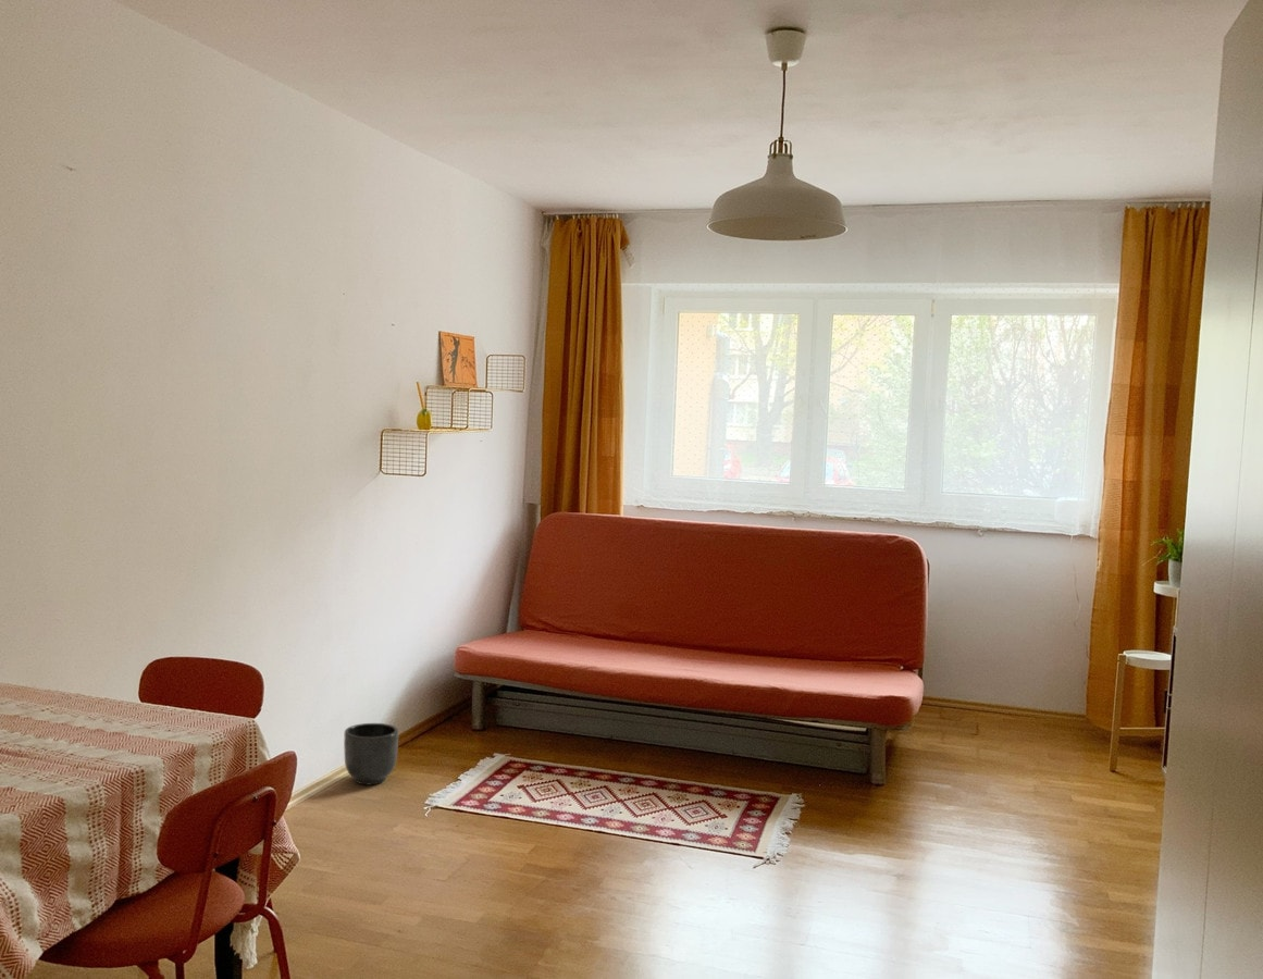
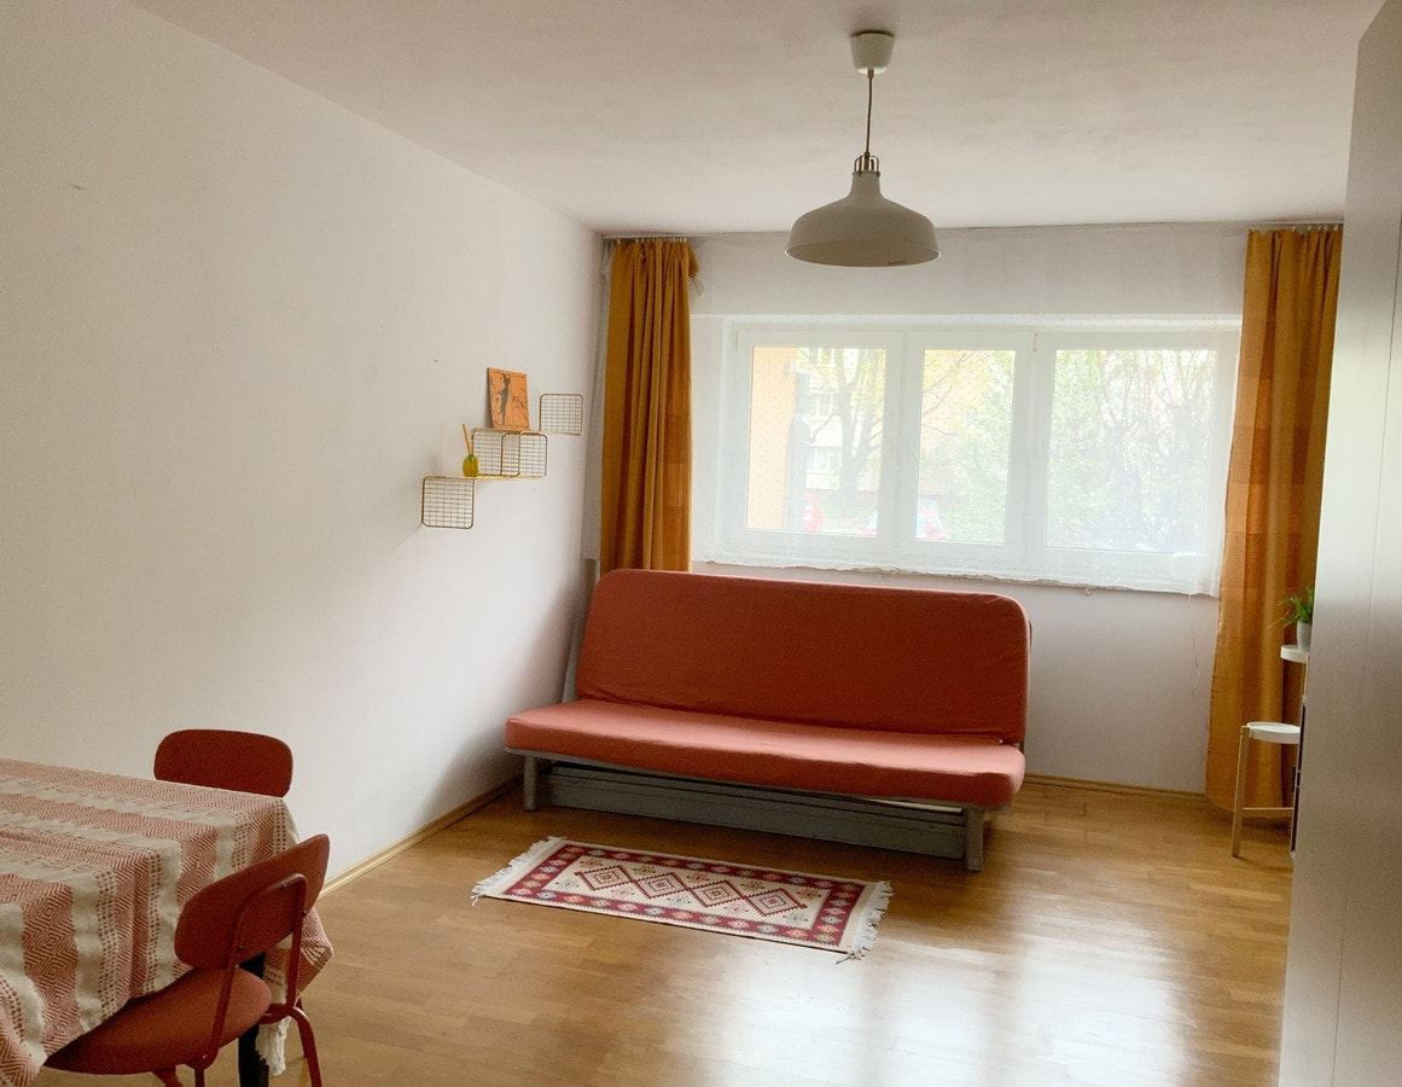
- planter [343,722,399,786]
